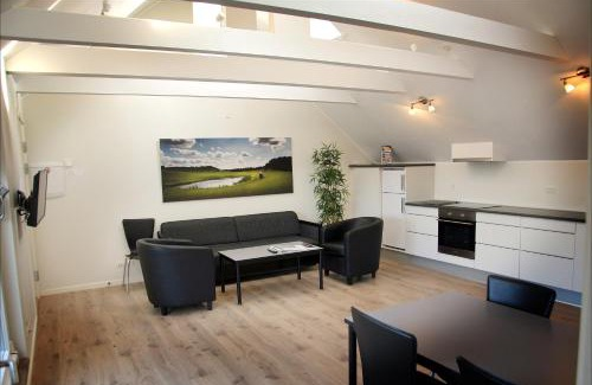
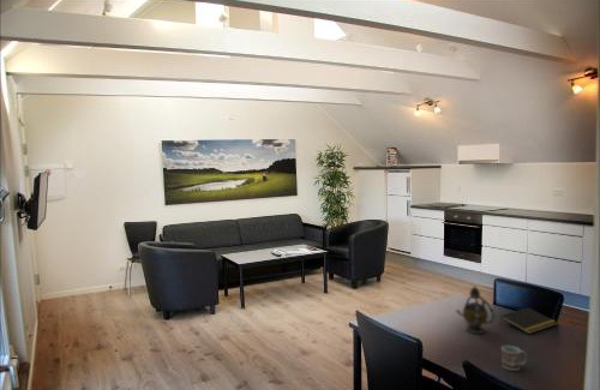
+ teapot [455,286,496,335]
+ notepad [499,306,558,335]
+ cup [500,344,528,372]
